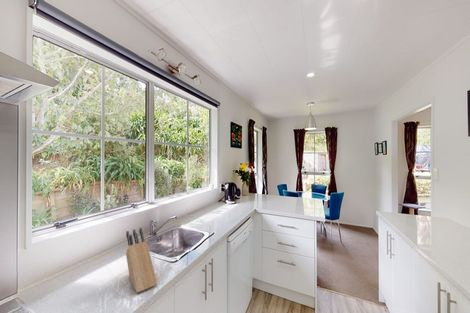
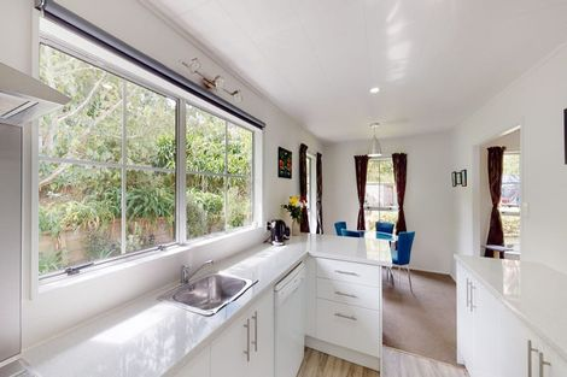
- knife block [125,227,158,294]
